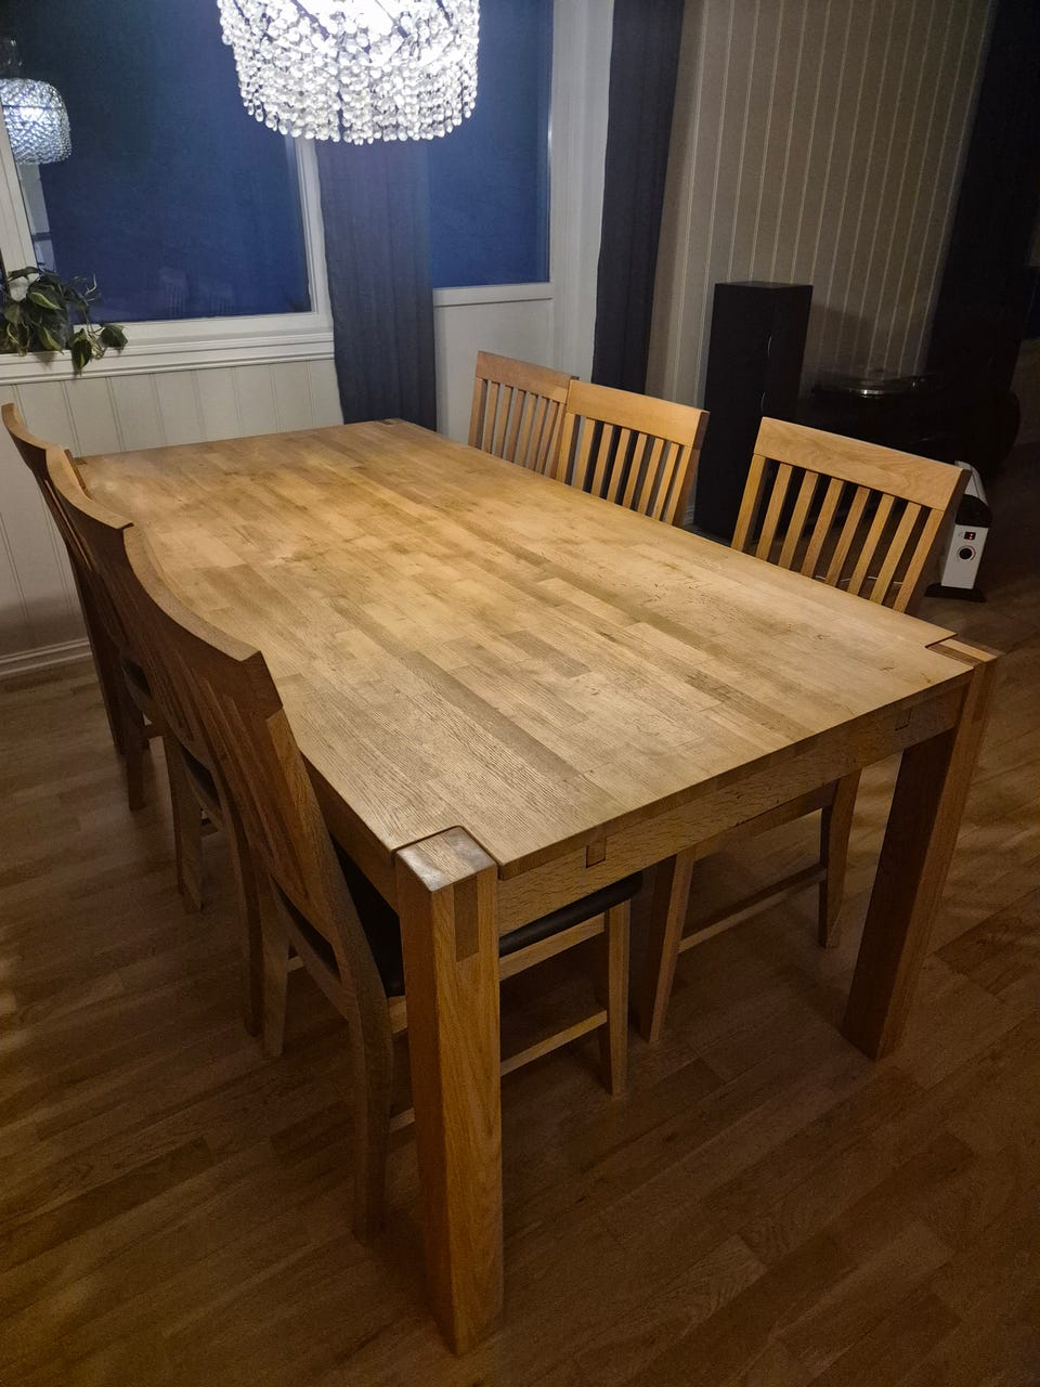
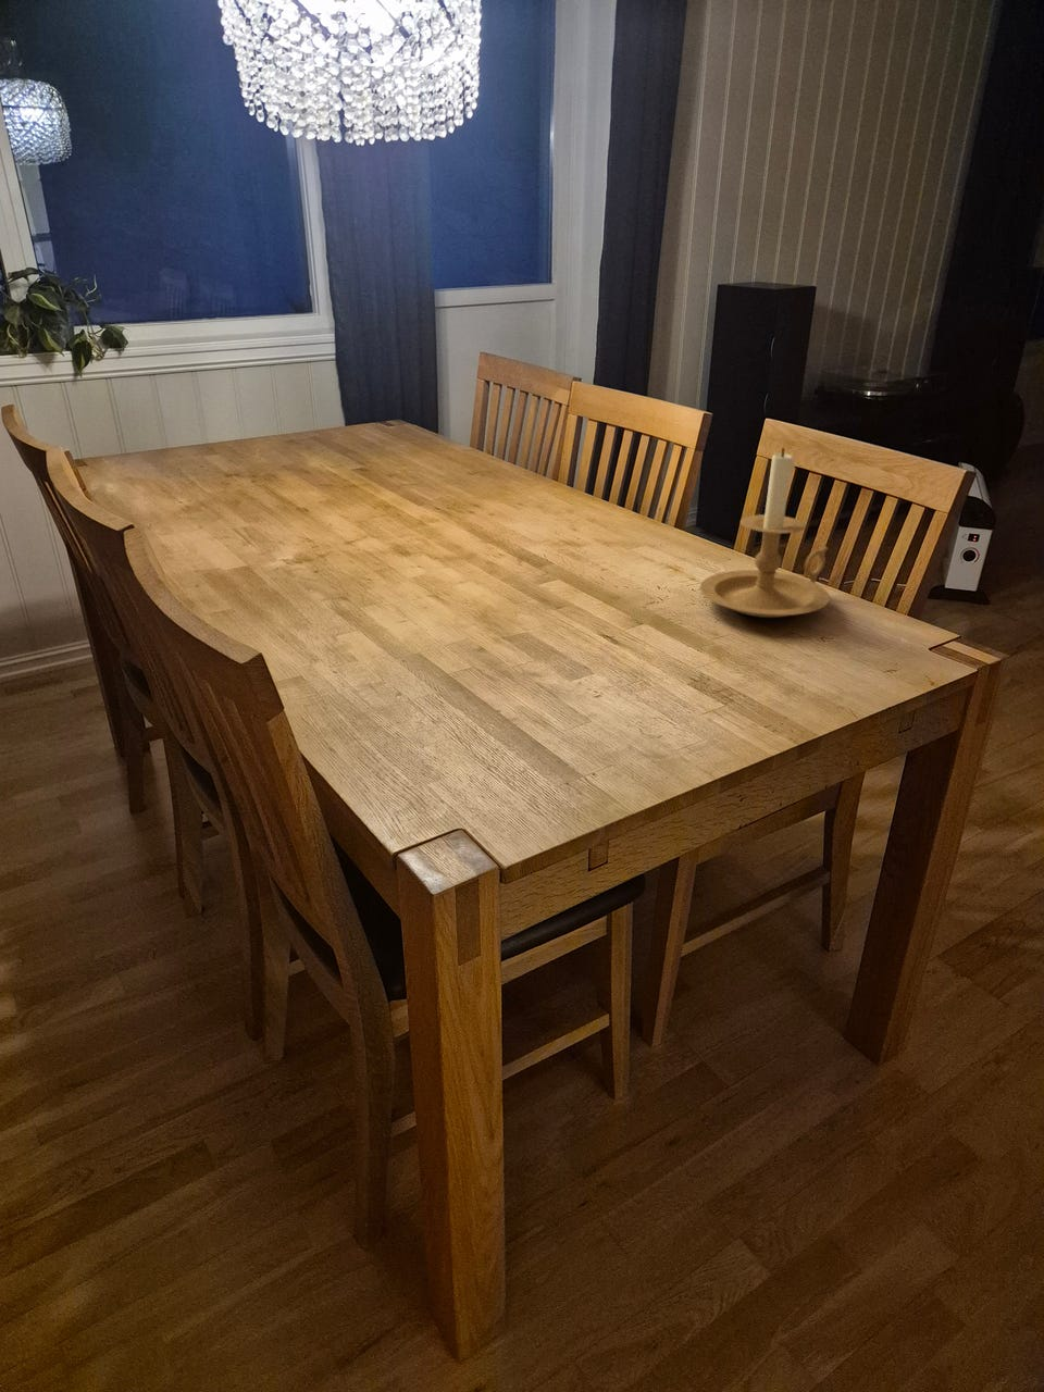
+ candle holder [700,447,831,619]
